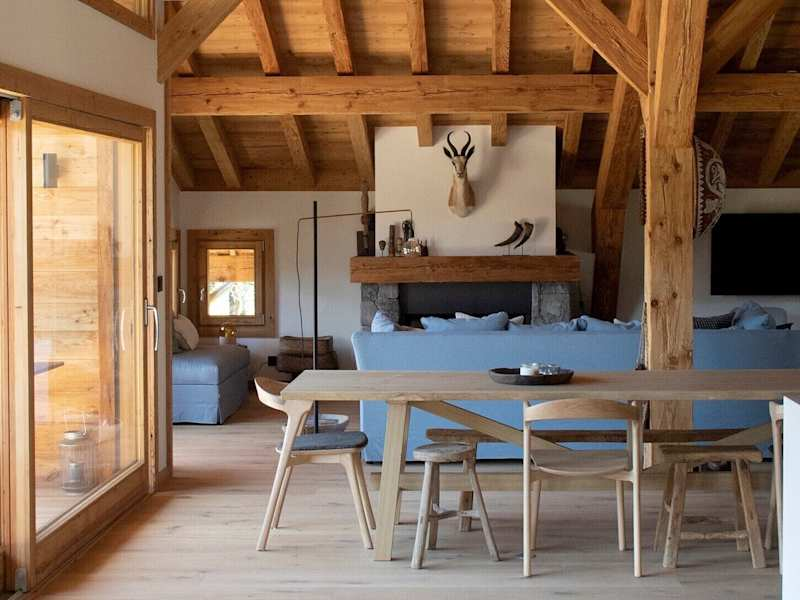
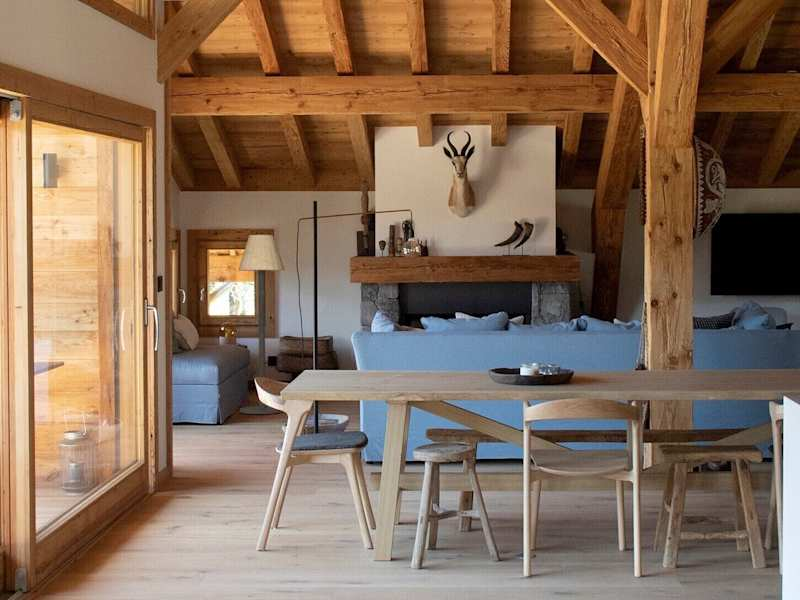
+ floor lamp [237,234,286,415]
